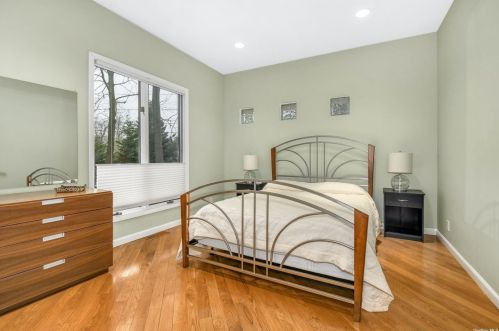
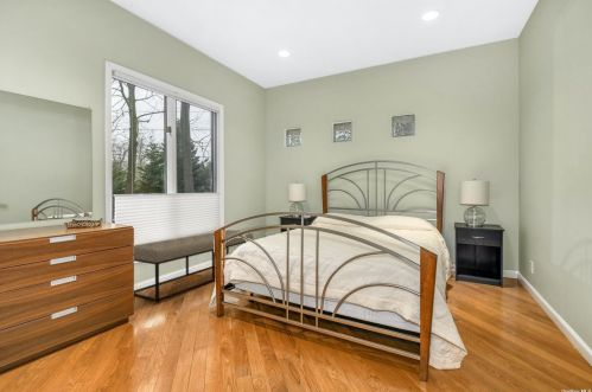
+ bench [133,229,255,304]
